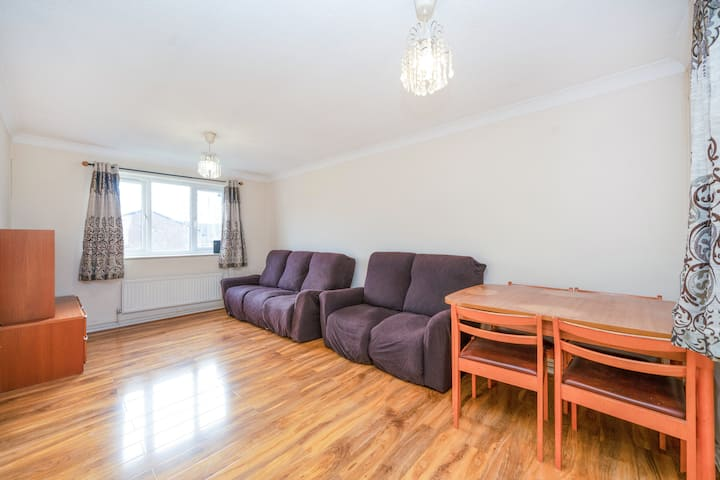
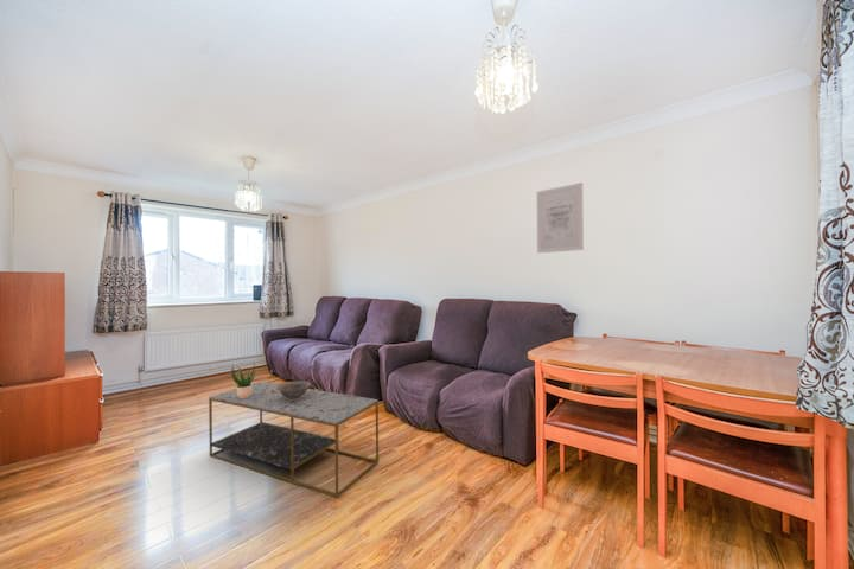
+ potted plant [230,362,256,399]
+ wall art [536,181,585,255]
+ decorative bowl [276,381,312,401]
+ coffee table [208,381,380,498]
